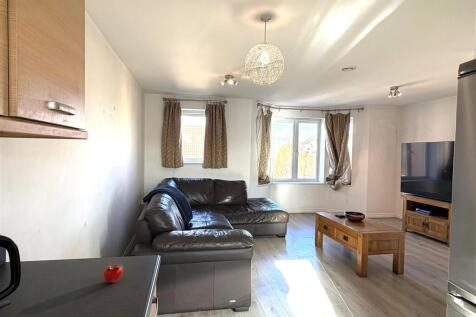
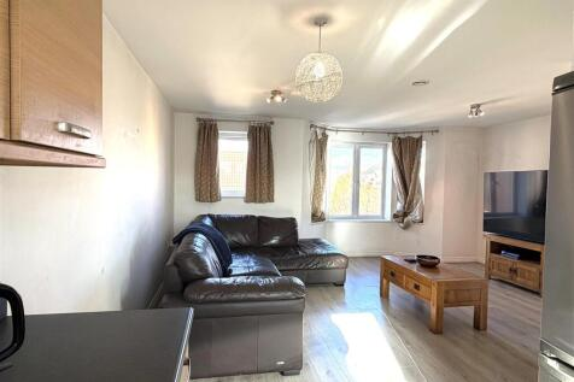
- apple [102,264,125,283]
